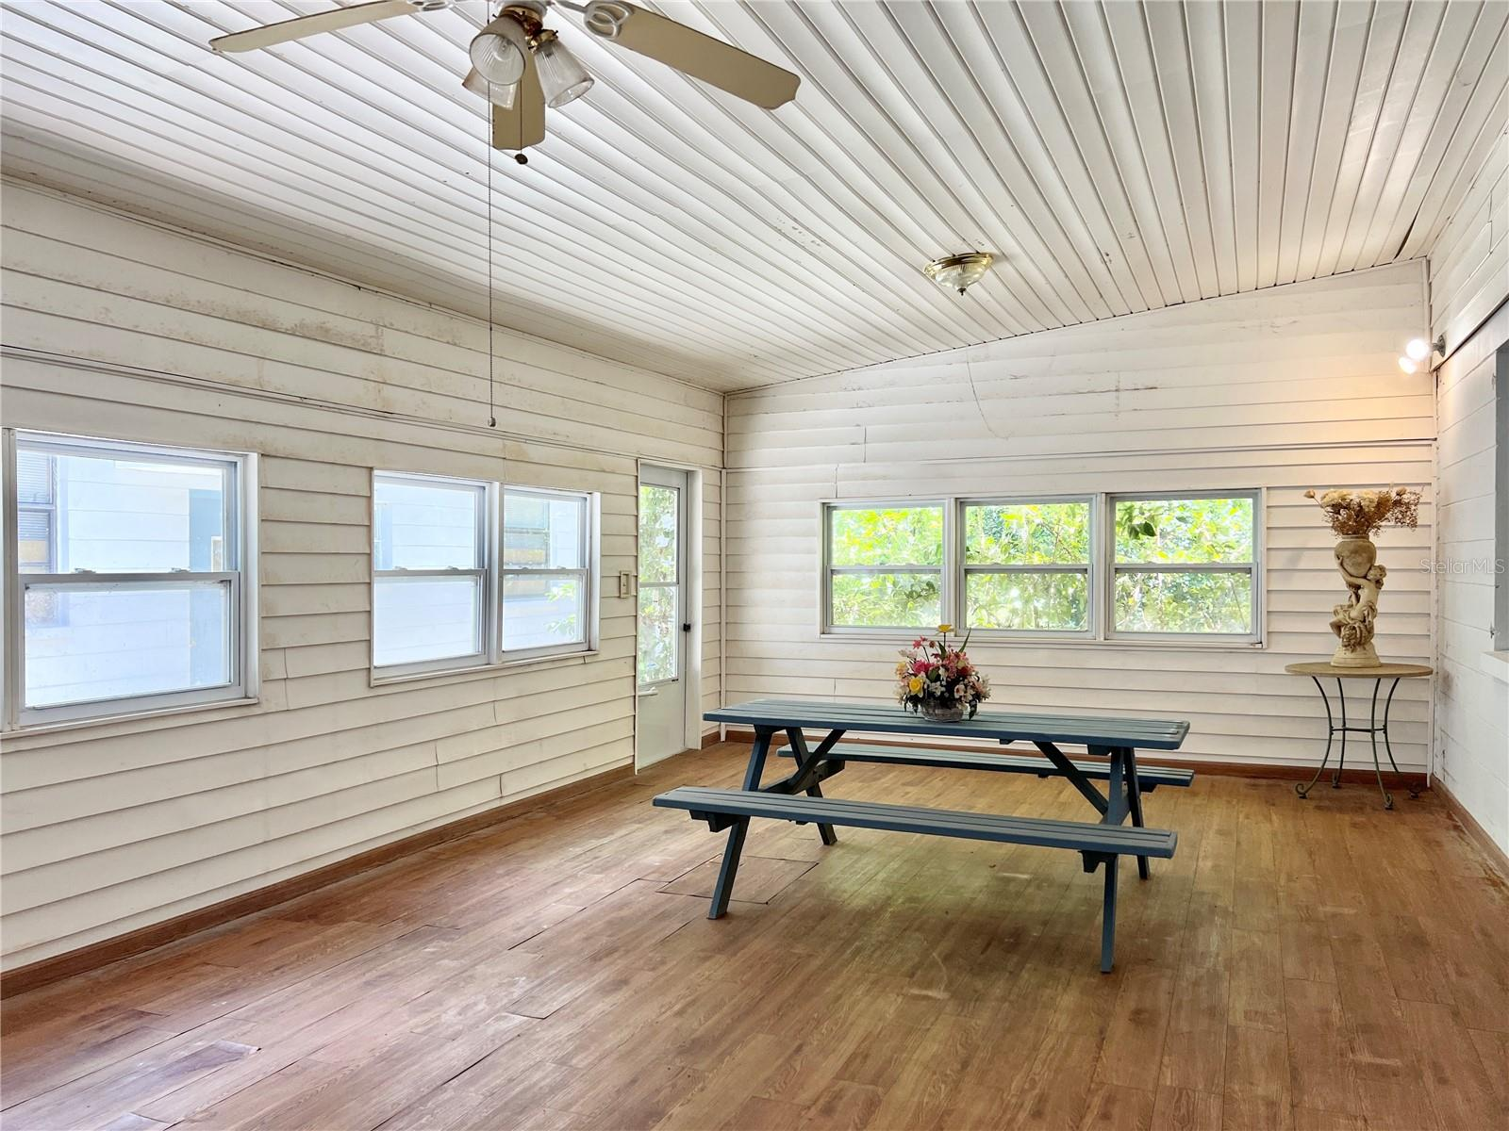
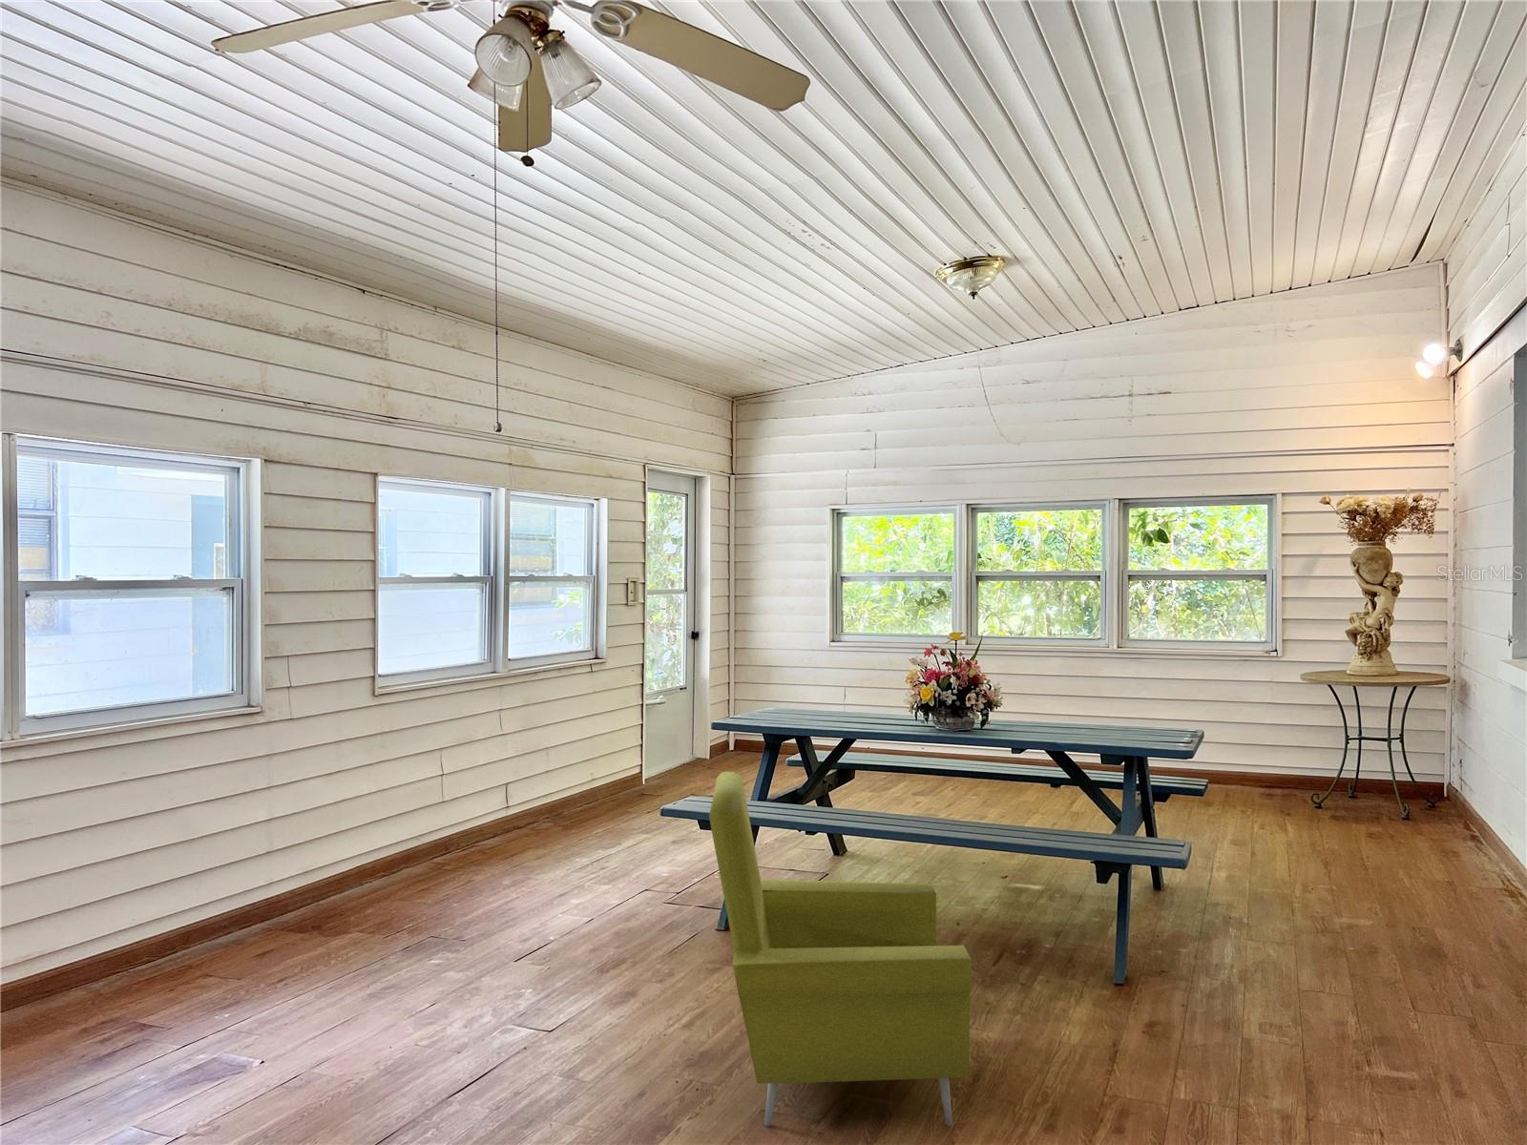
+ armchair [708,771,973,1127]
